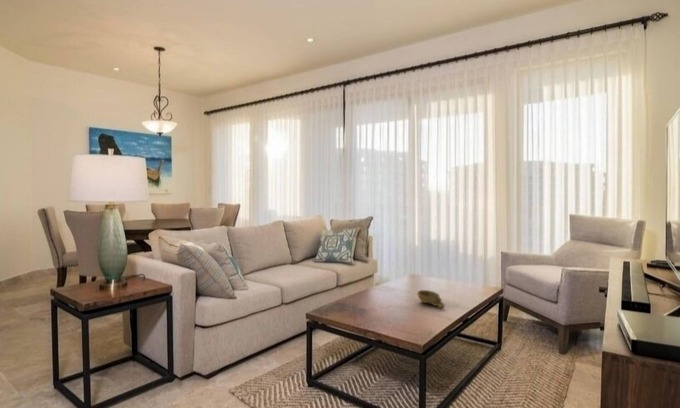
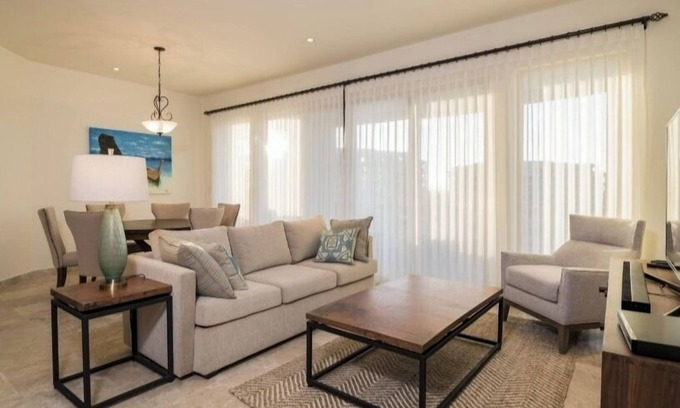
- decorative bowl [416,289,446,309]
